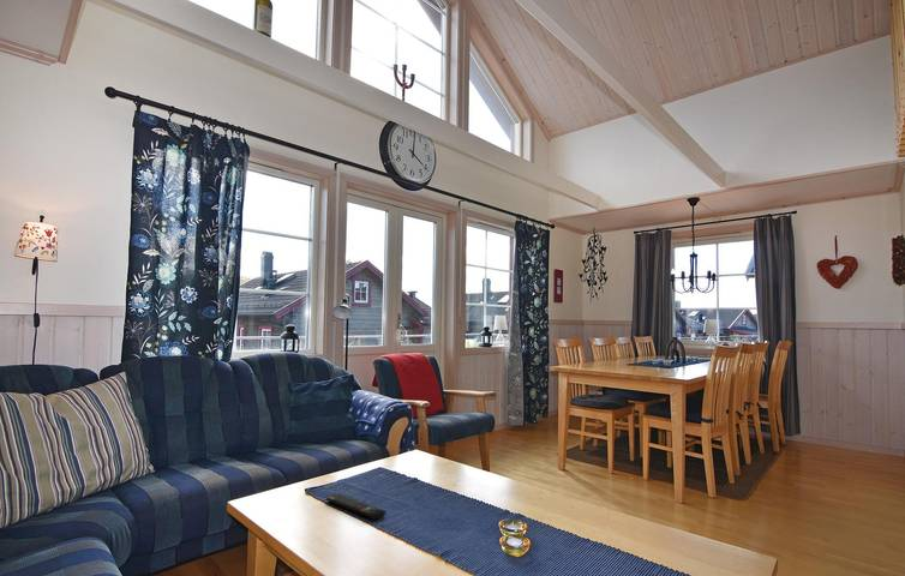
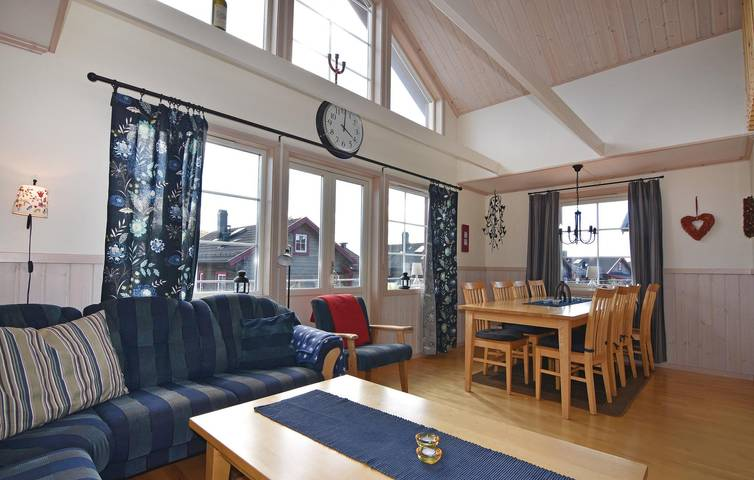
- remote control [325,492,386,521]
